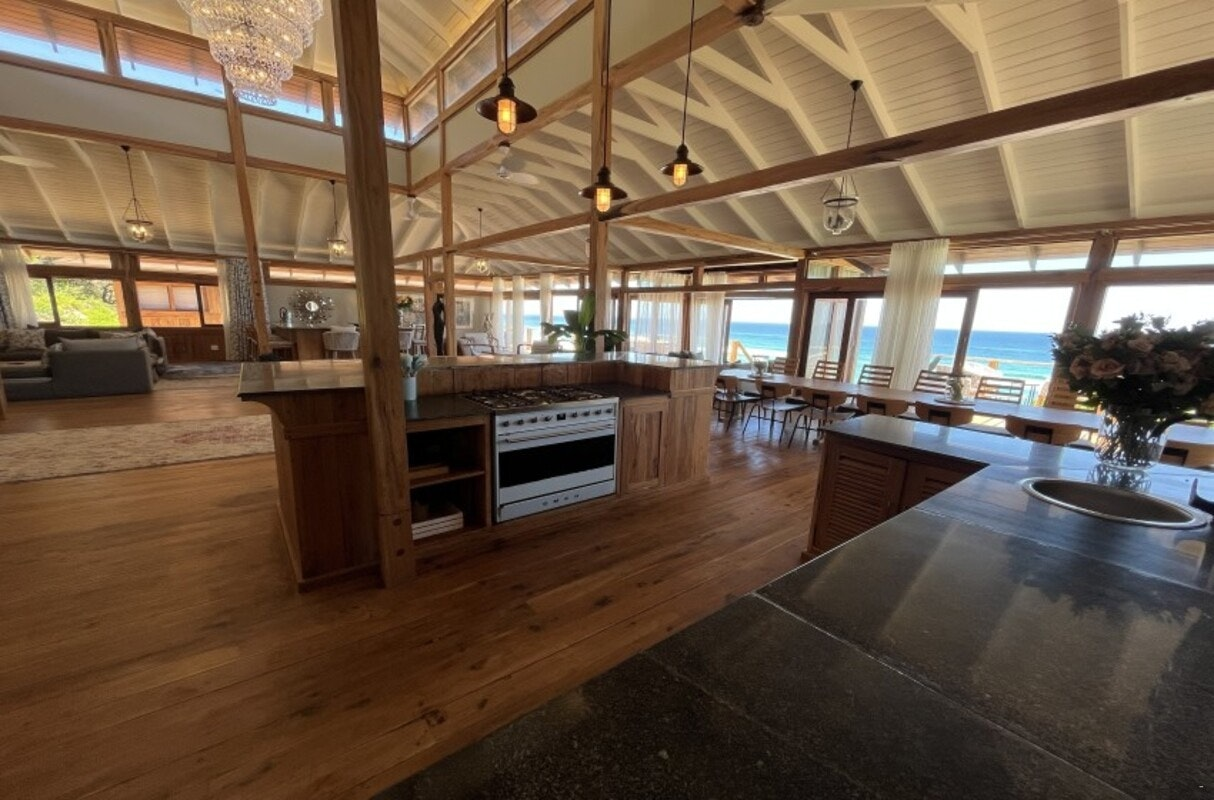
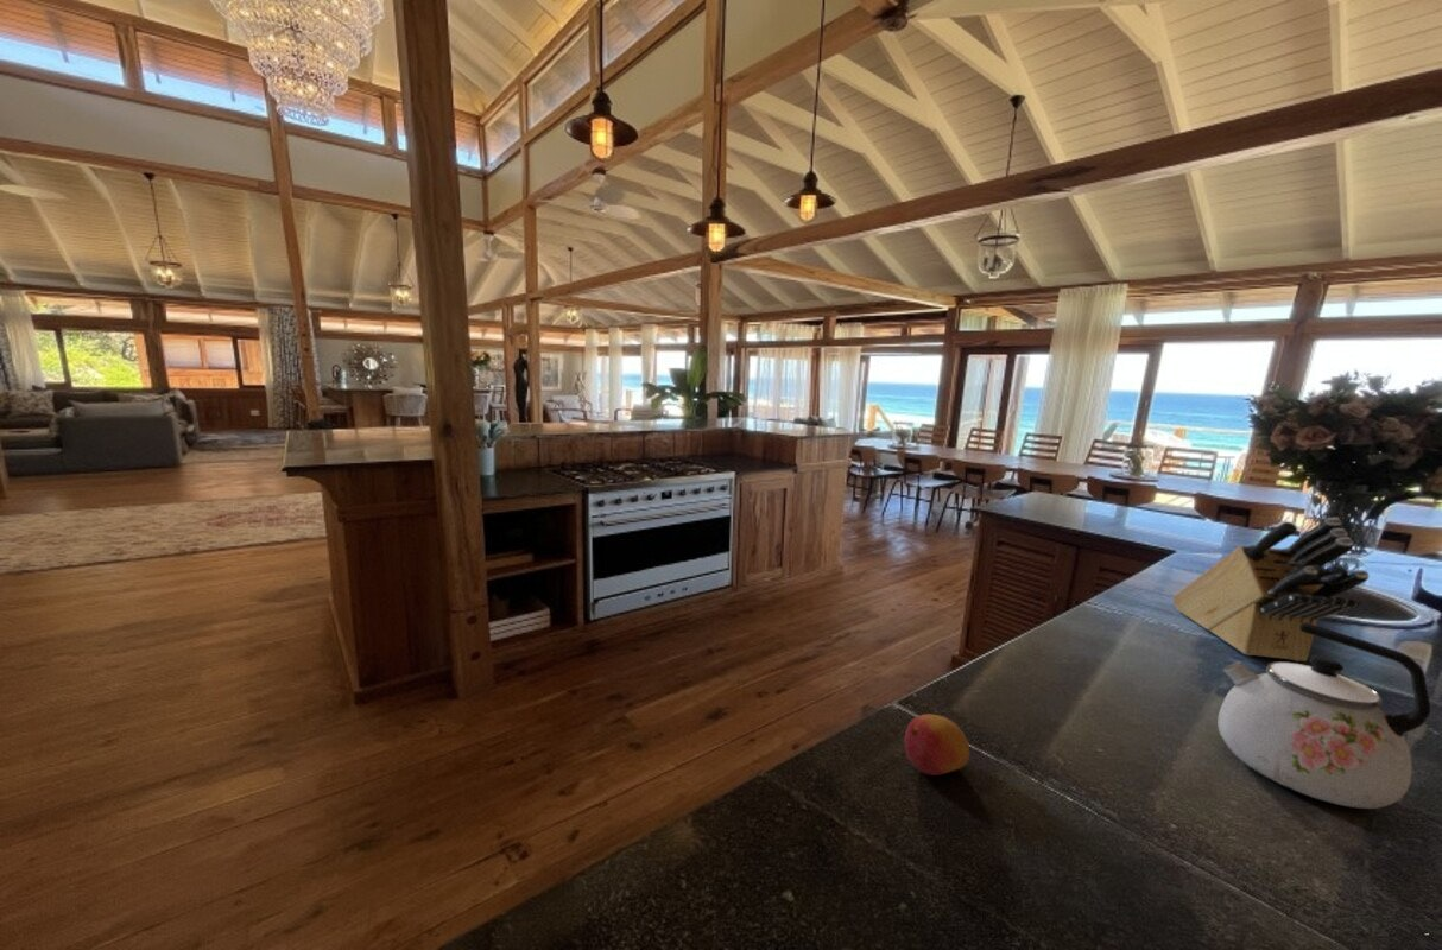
+ kettle [1216,622,1431,810]
+ fruit [904,714,970,777]
+ knife block [1171,517,1371,663]
